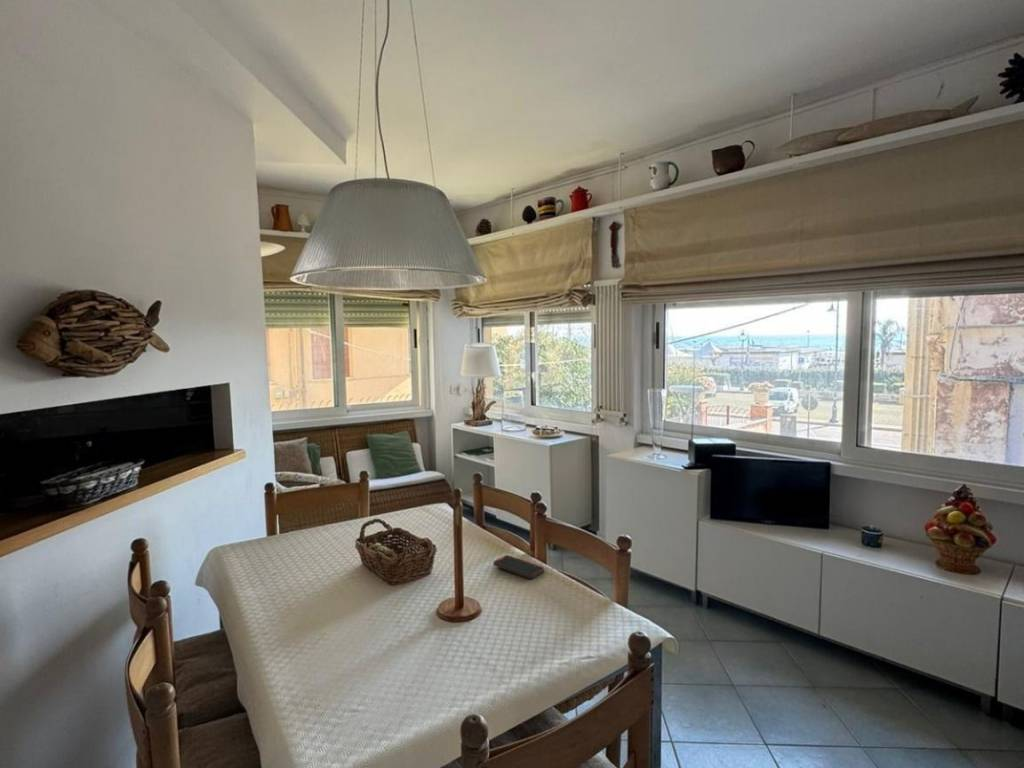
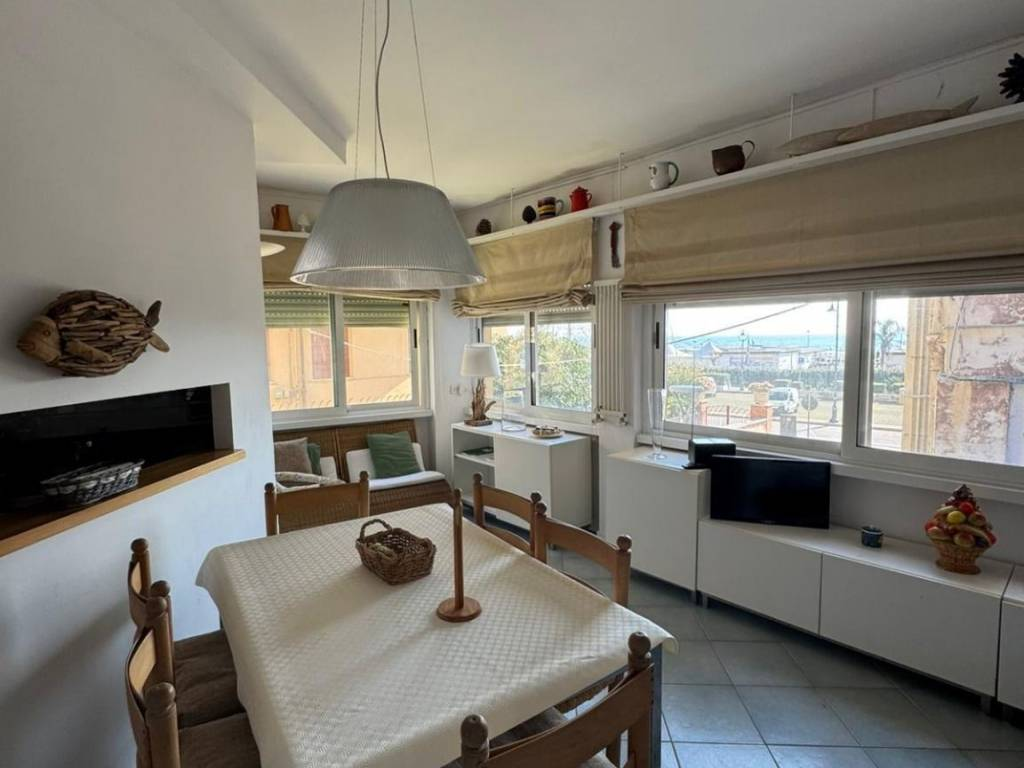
- smartphone [492,554,545,580]
